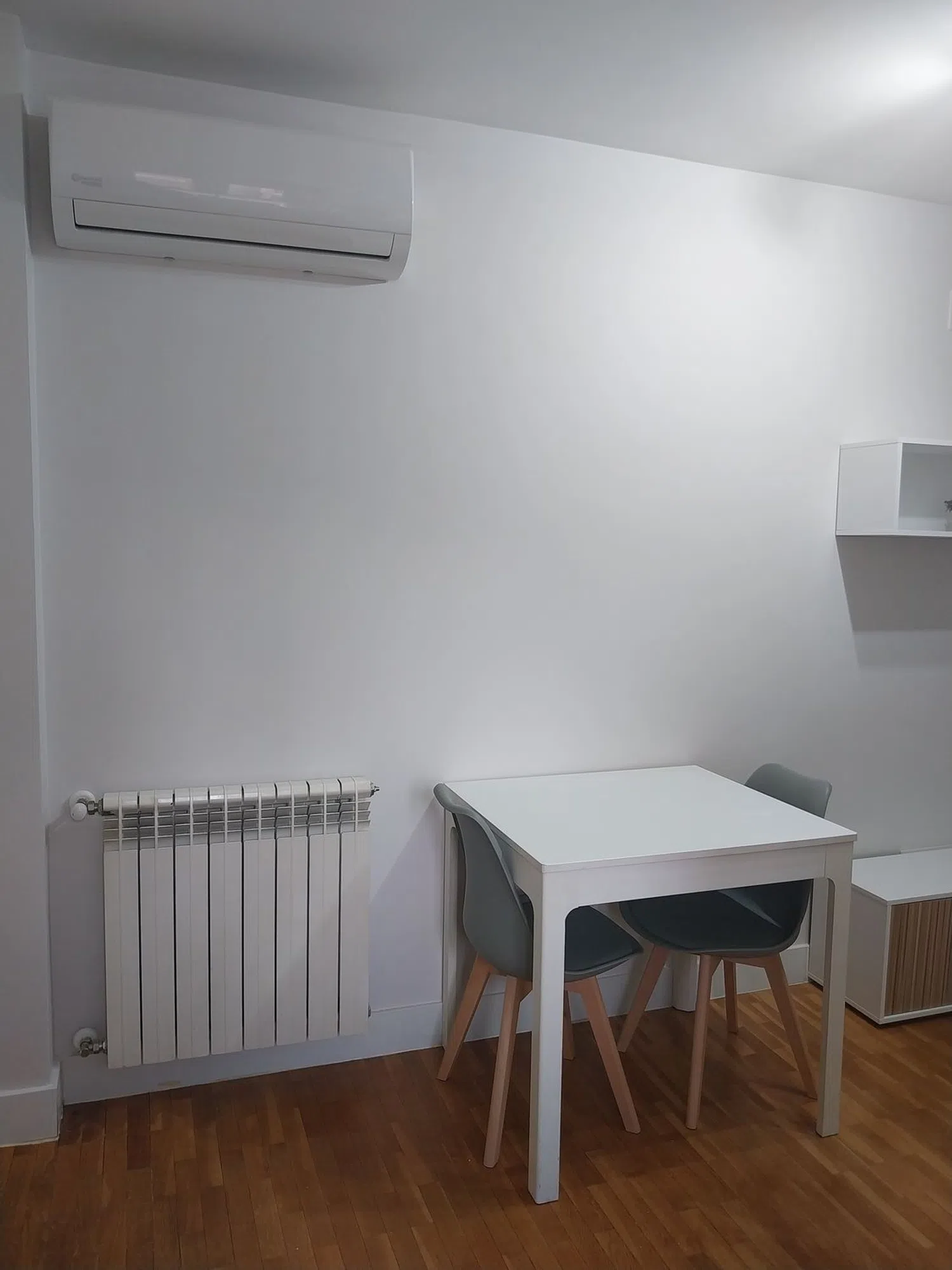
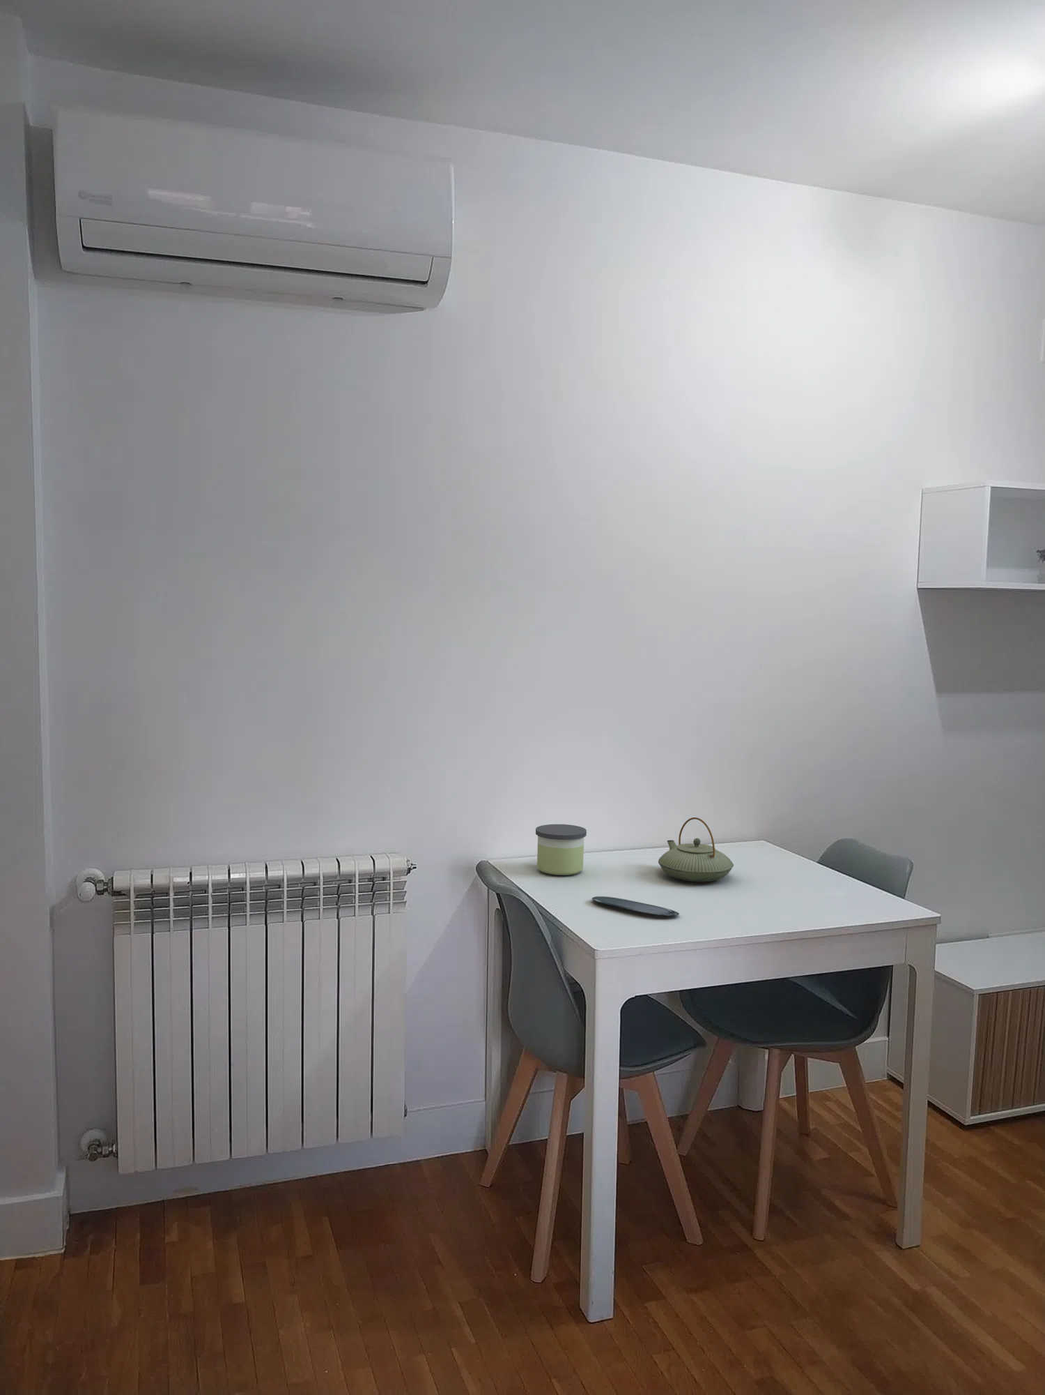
+ teapot [658,817,734,882]
+ oval tray [592,895,679,916]
+ candle [535,824,587,877]
